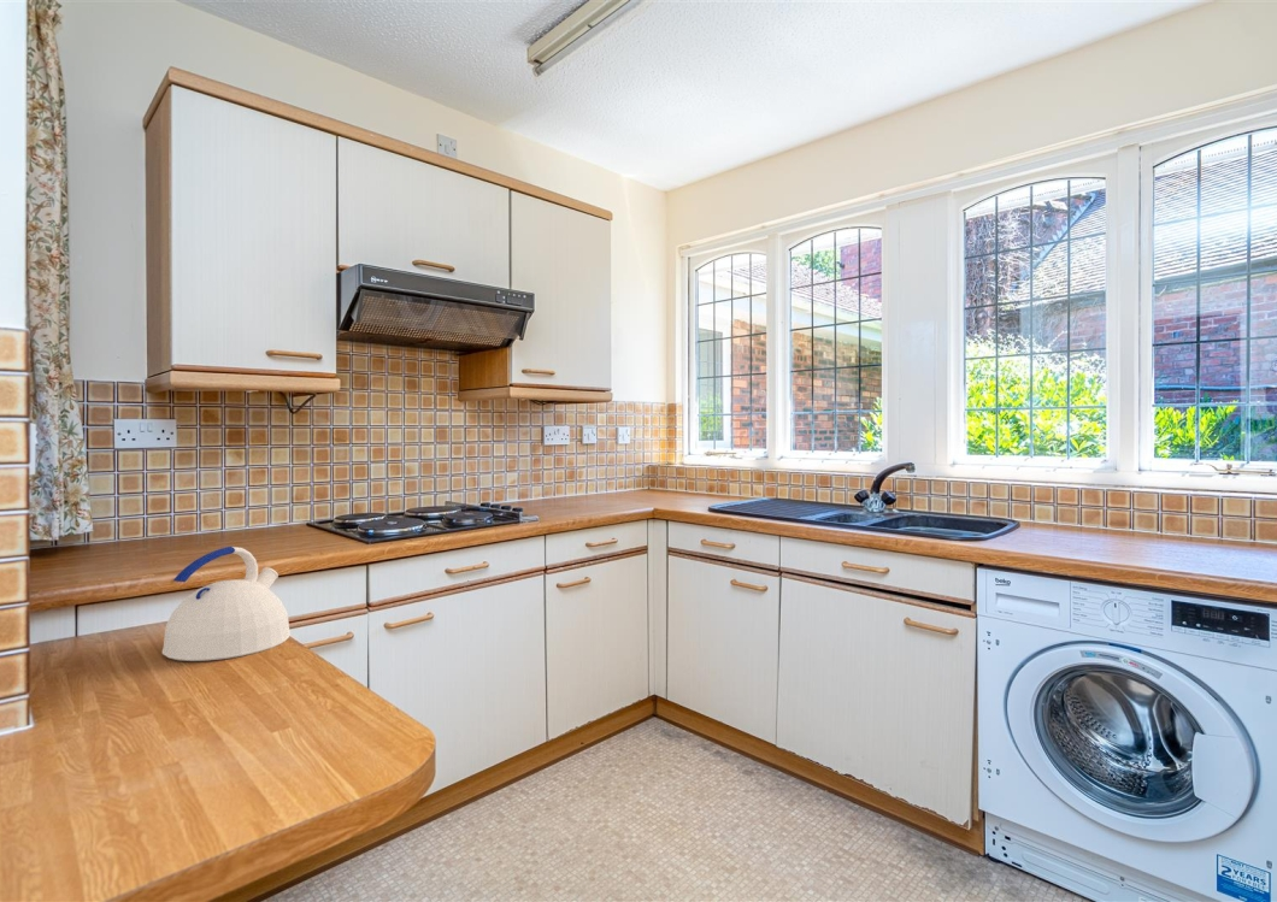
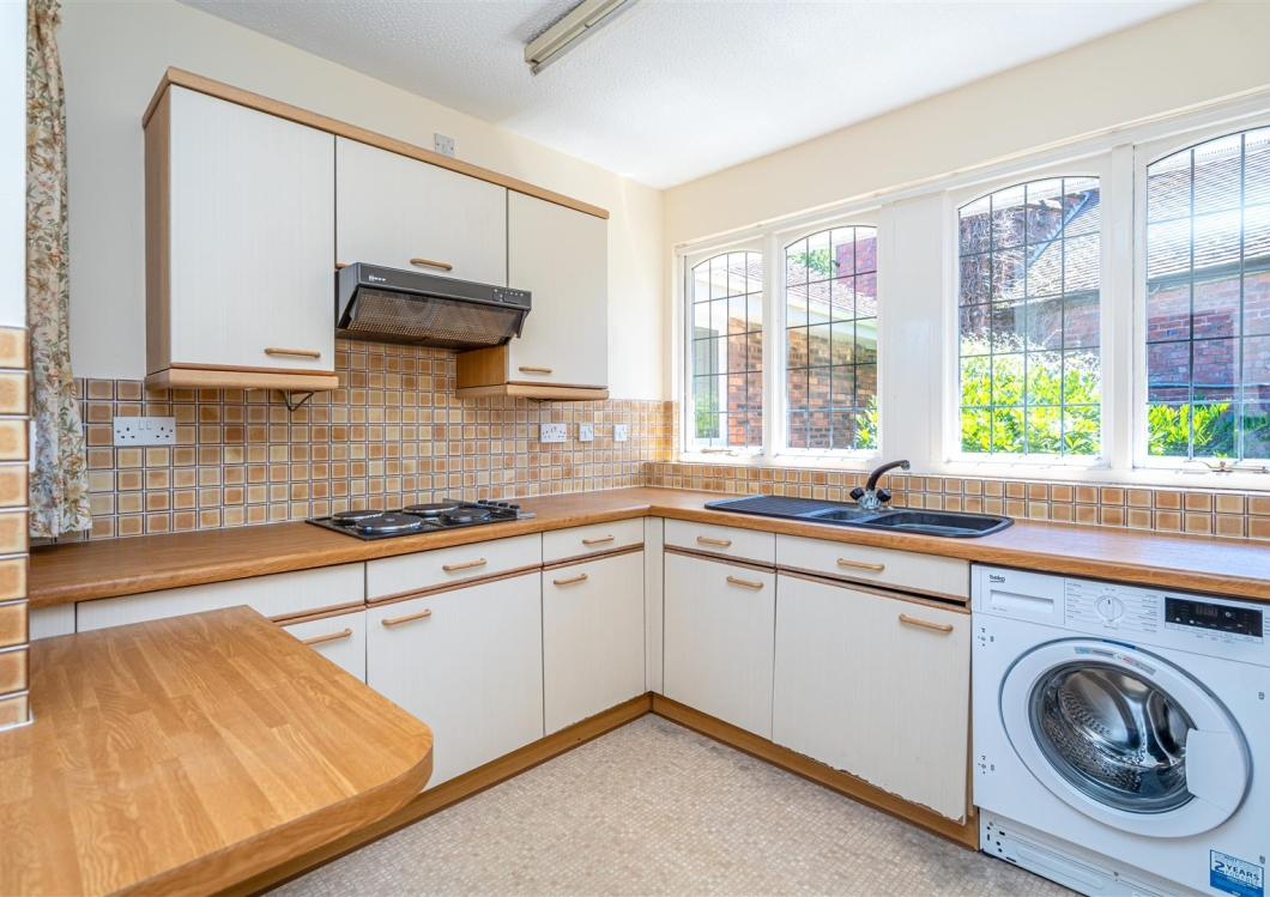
- kettle [161,546,292,662]
